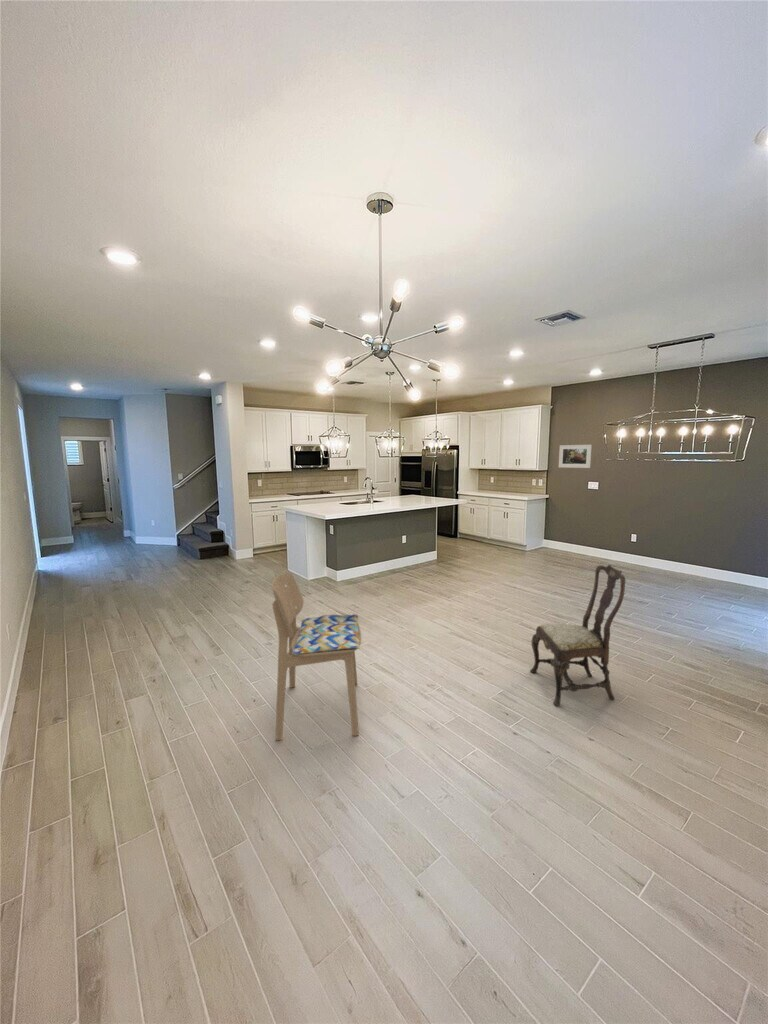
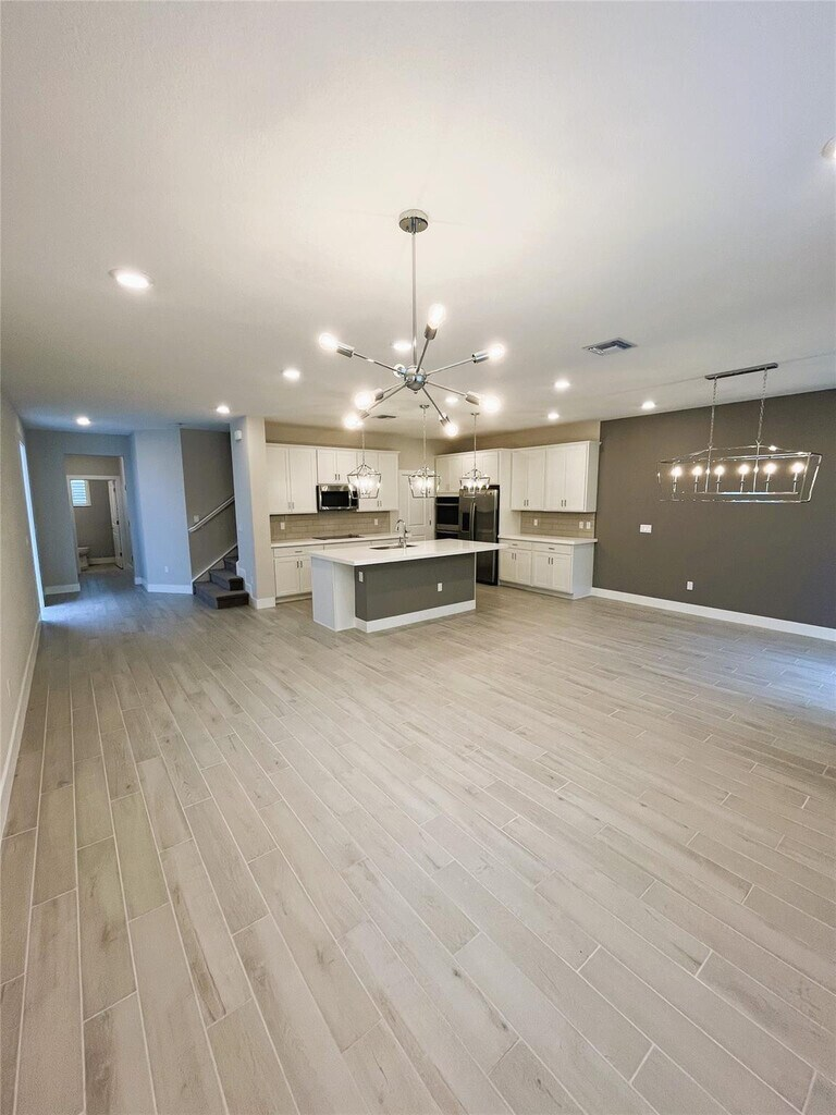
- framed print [558,444,592,469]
- dining chair [529,564,626,706]
- dining chair [271,572,362,741]
